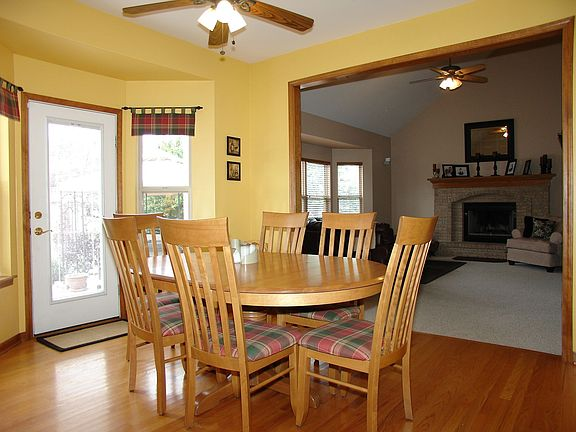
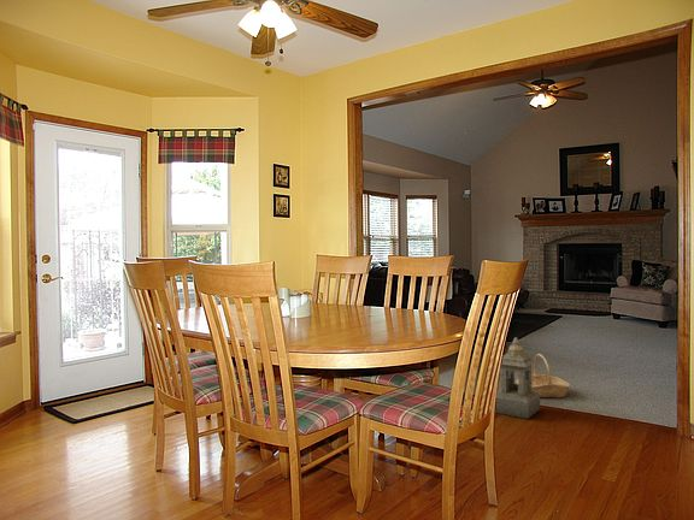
+ basket [514,353,571,398]
+ lantern [494,336,541,420]
